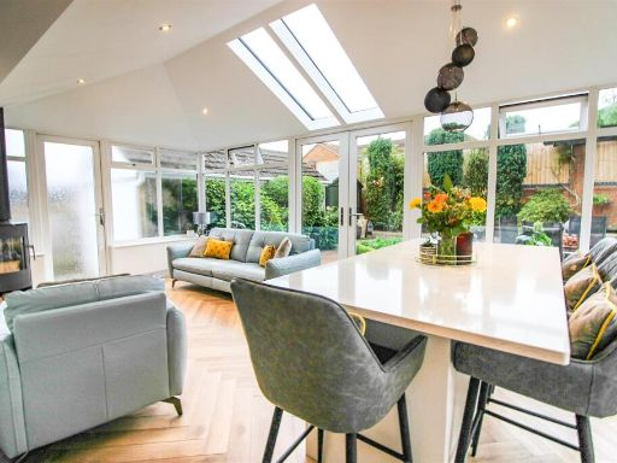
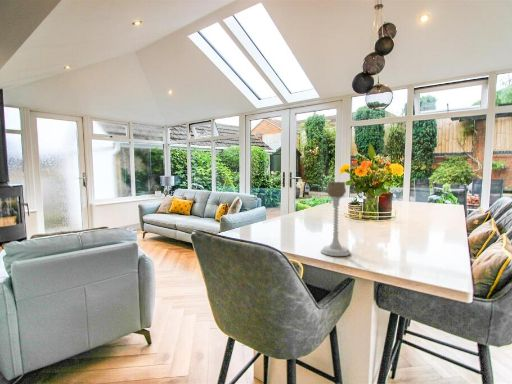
+ candle holder [320,181,352,257]
